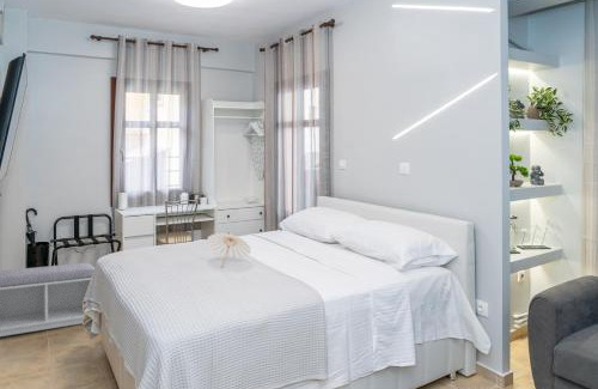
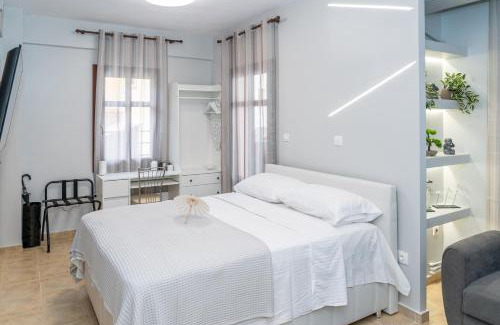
- bench [0,262,96,338]
